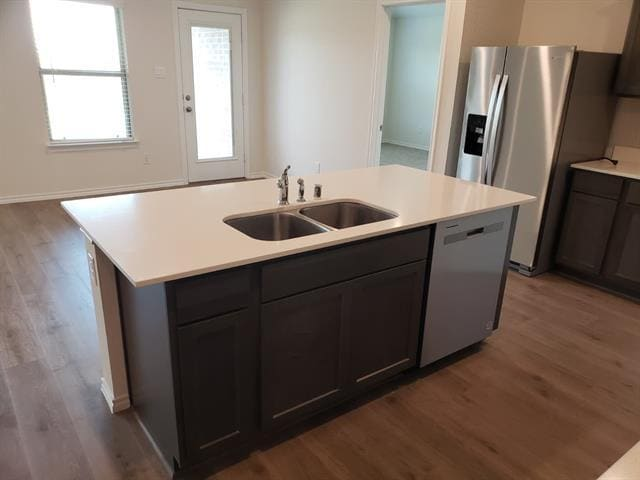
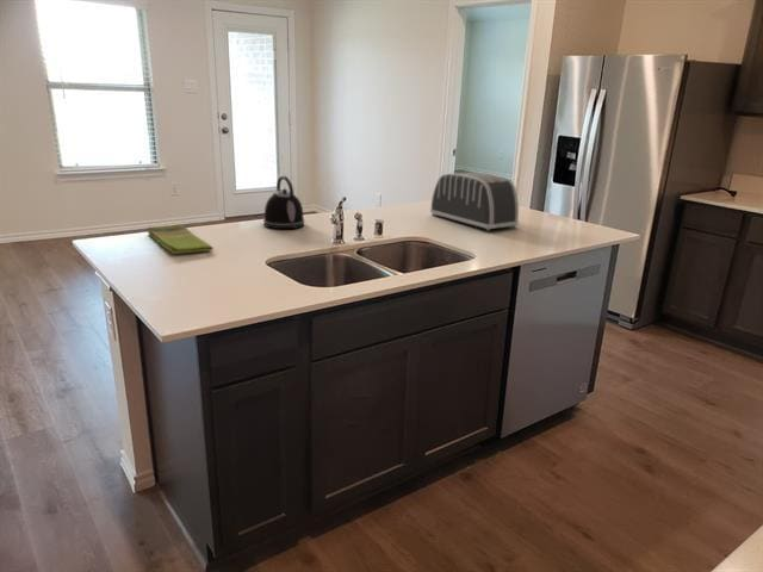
+ dish towel [147,225,215,255]
+ kettle [262,174,306,230]
+ toaster [429,172,520,232]
